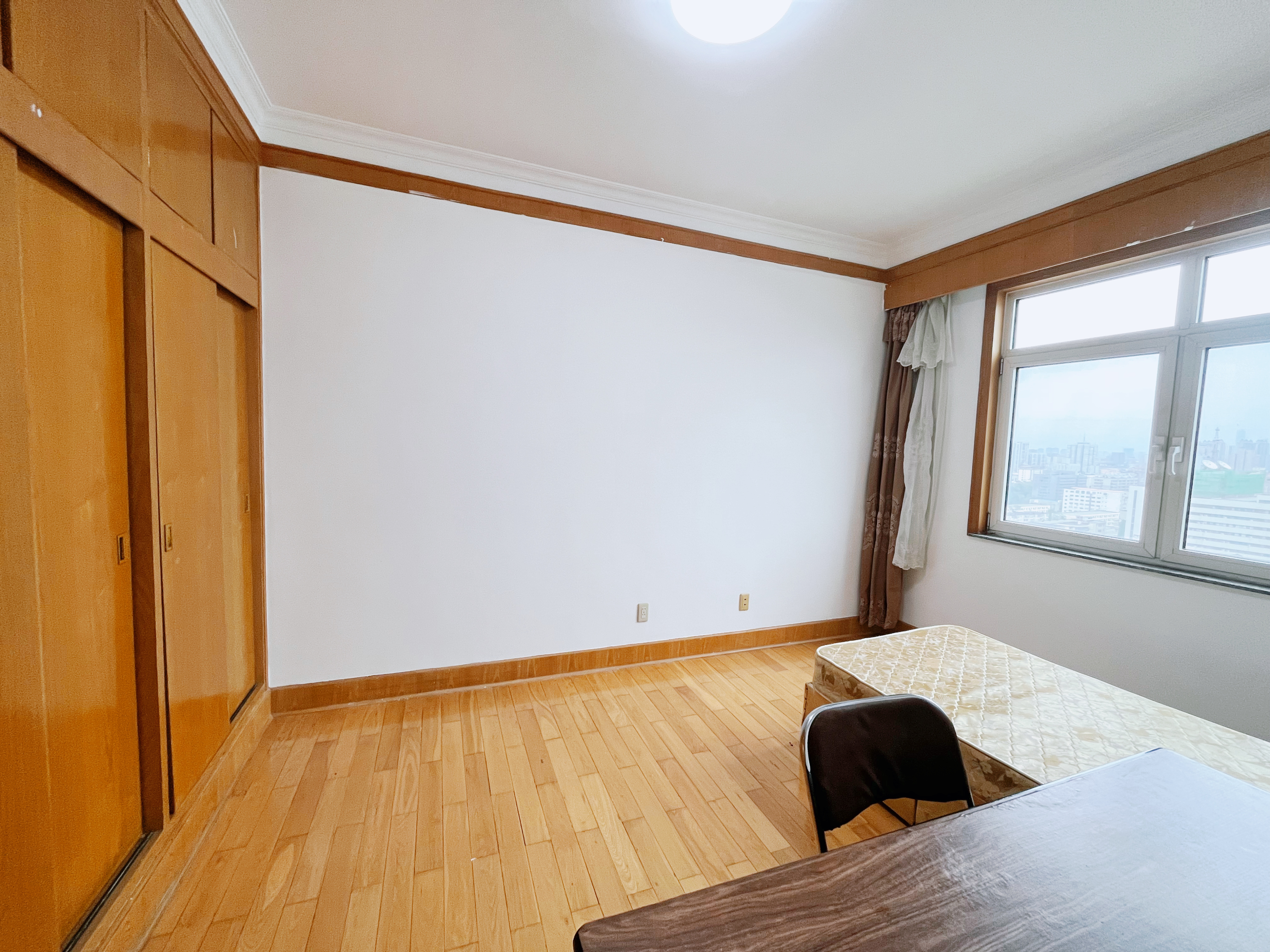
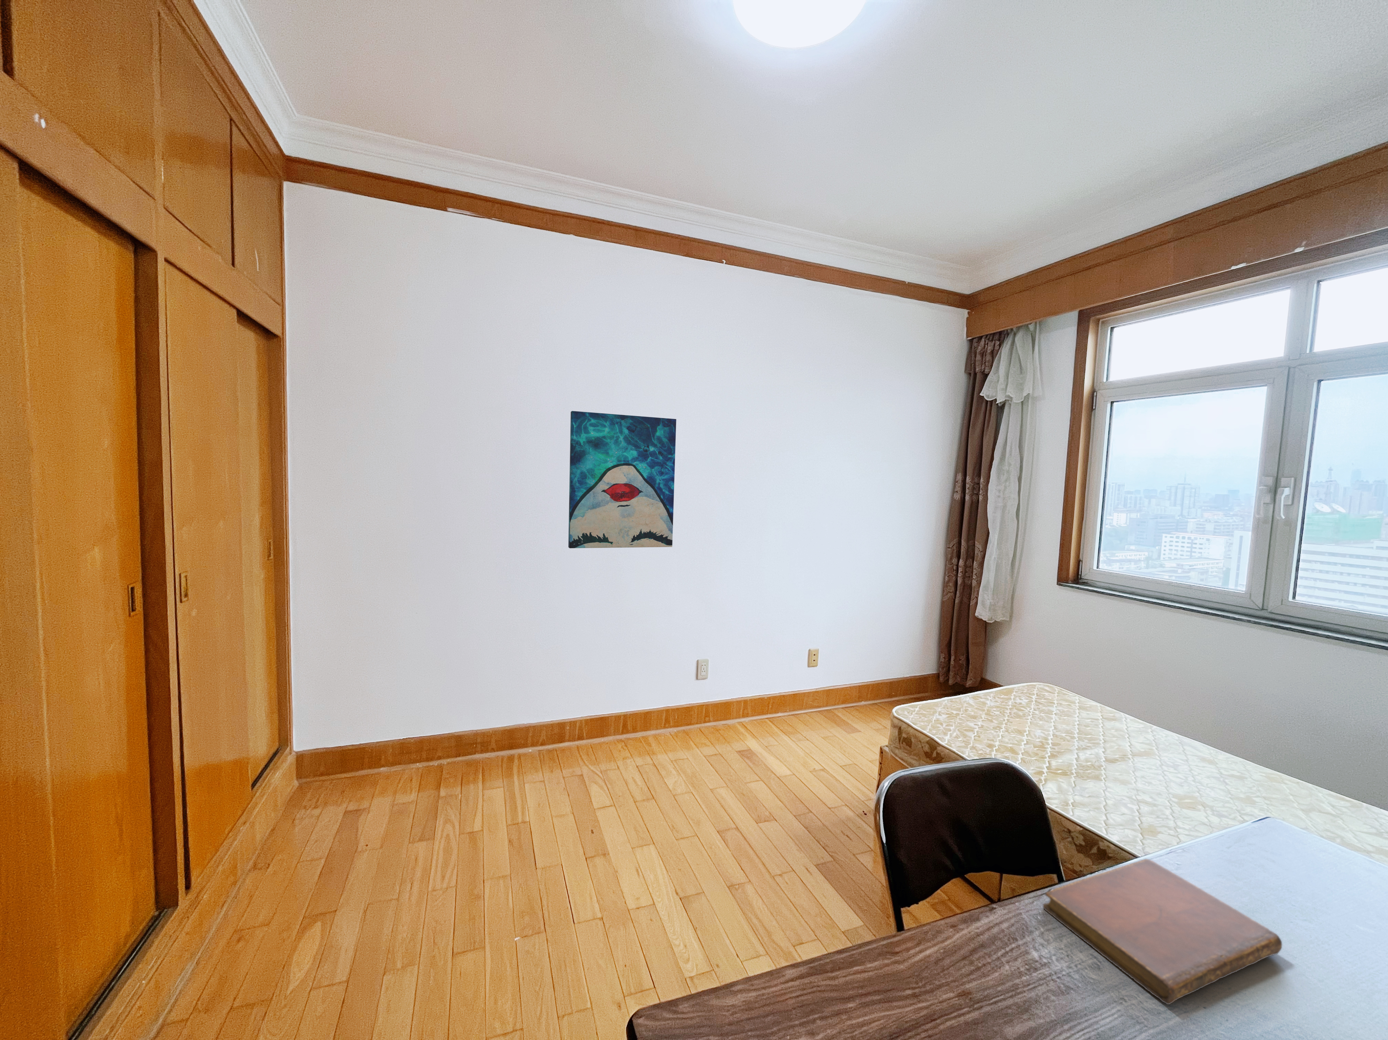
+ notebook [1043,859,1282,1005]
+ wall art [568,411,677,548]
